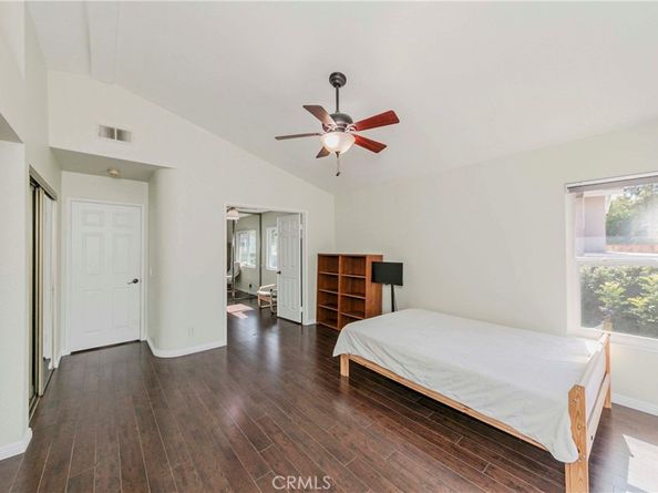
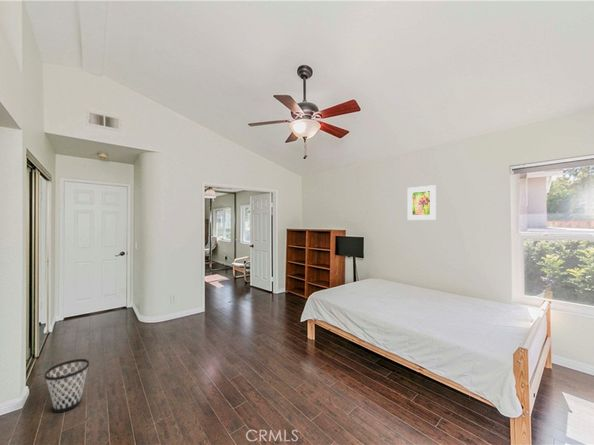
+ wastebasket [44,358,90,414]
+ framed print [406,184,437,221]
